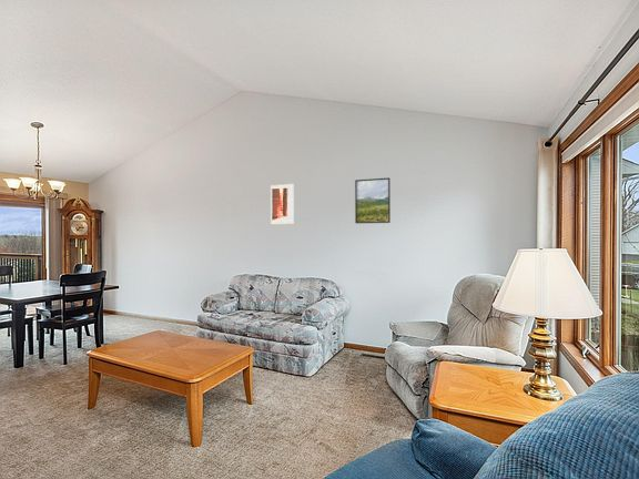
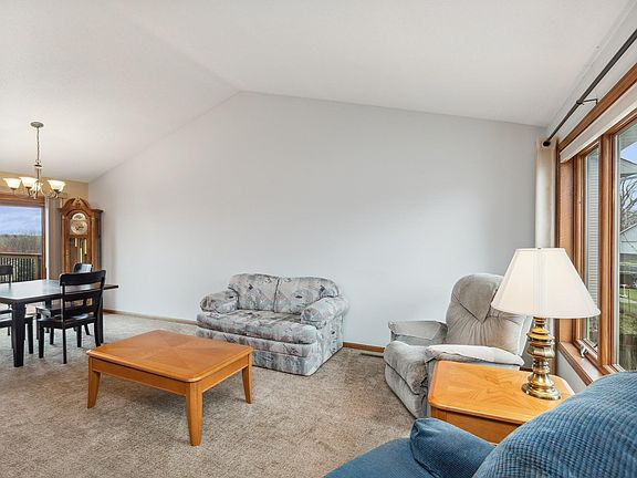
- wall art [270,183,295,225]
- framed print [354,177,392,224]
